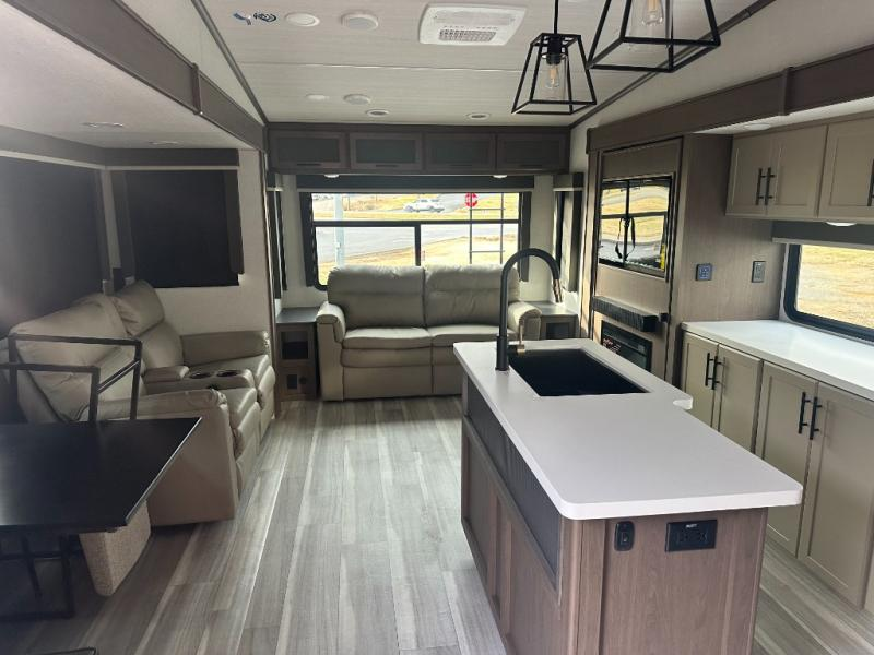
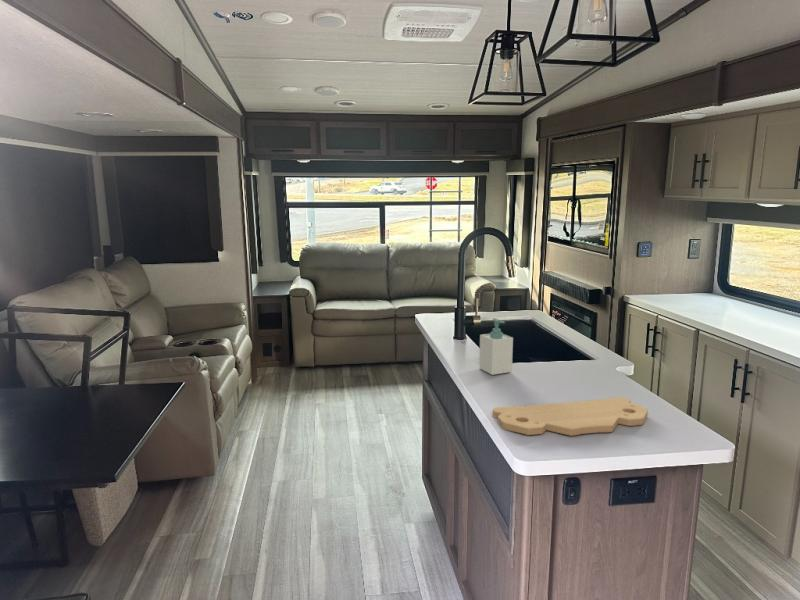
+ cutting board [492,396,649,437]
+ soap bottle [478,317,514,376]
